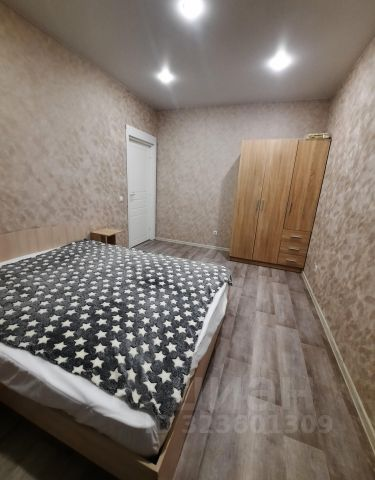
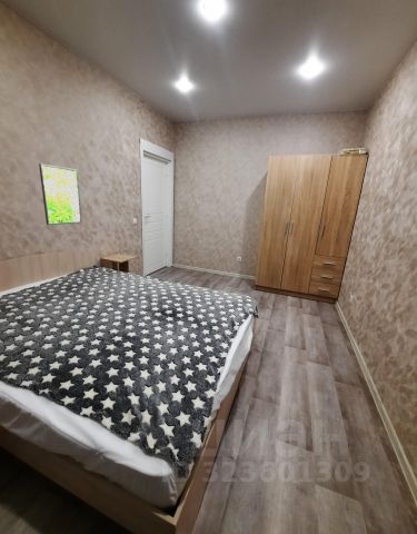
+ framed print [38,162,83,226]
